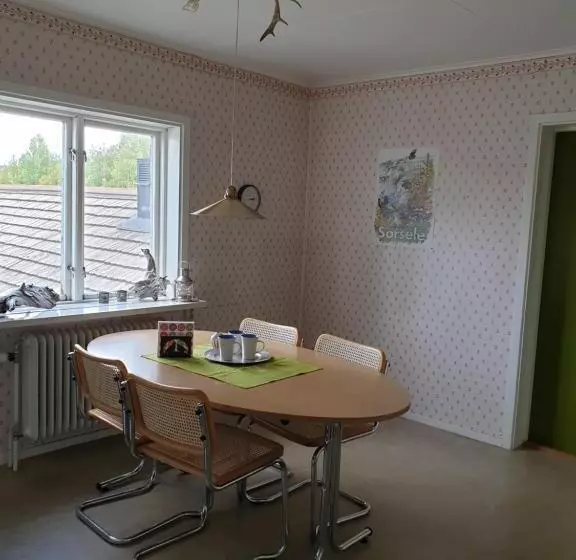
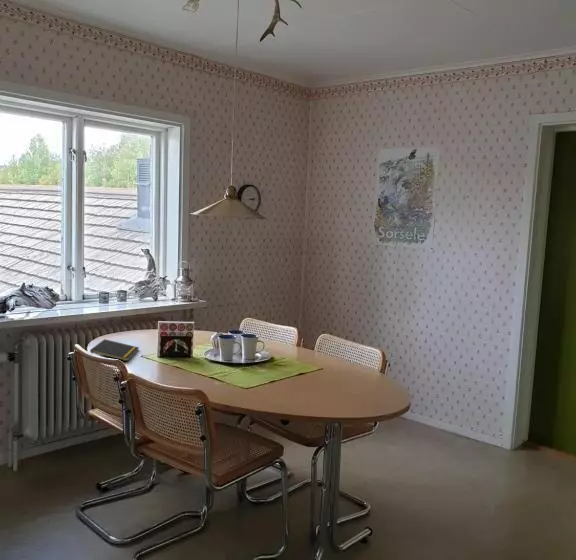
+ notepad [89,338,140,362]
